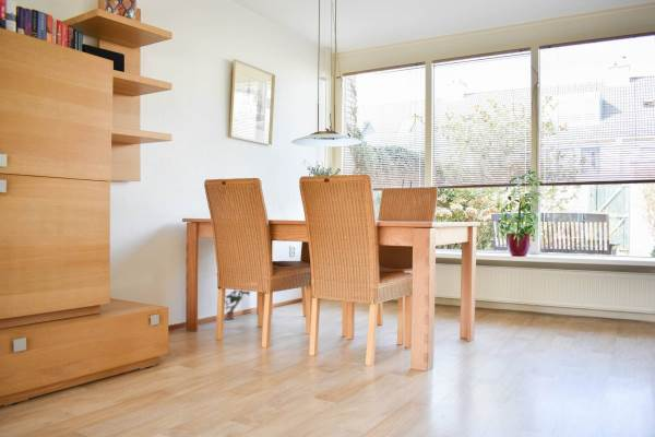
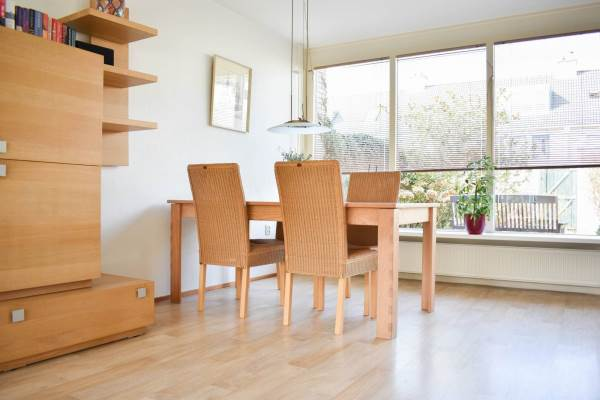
- potted plant [224,290,252,321]
